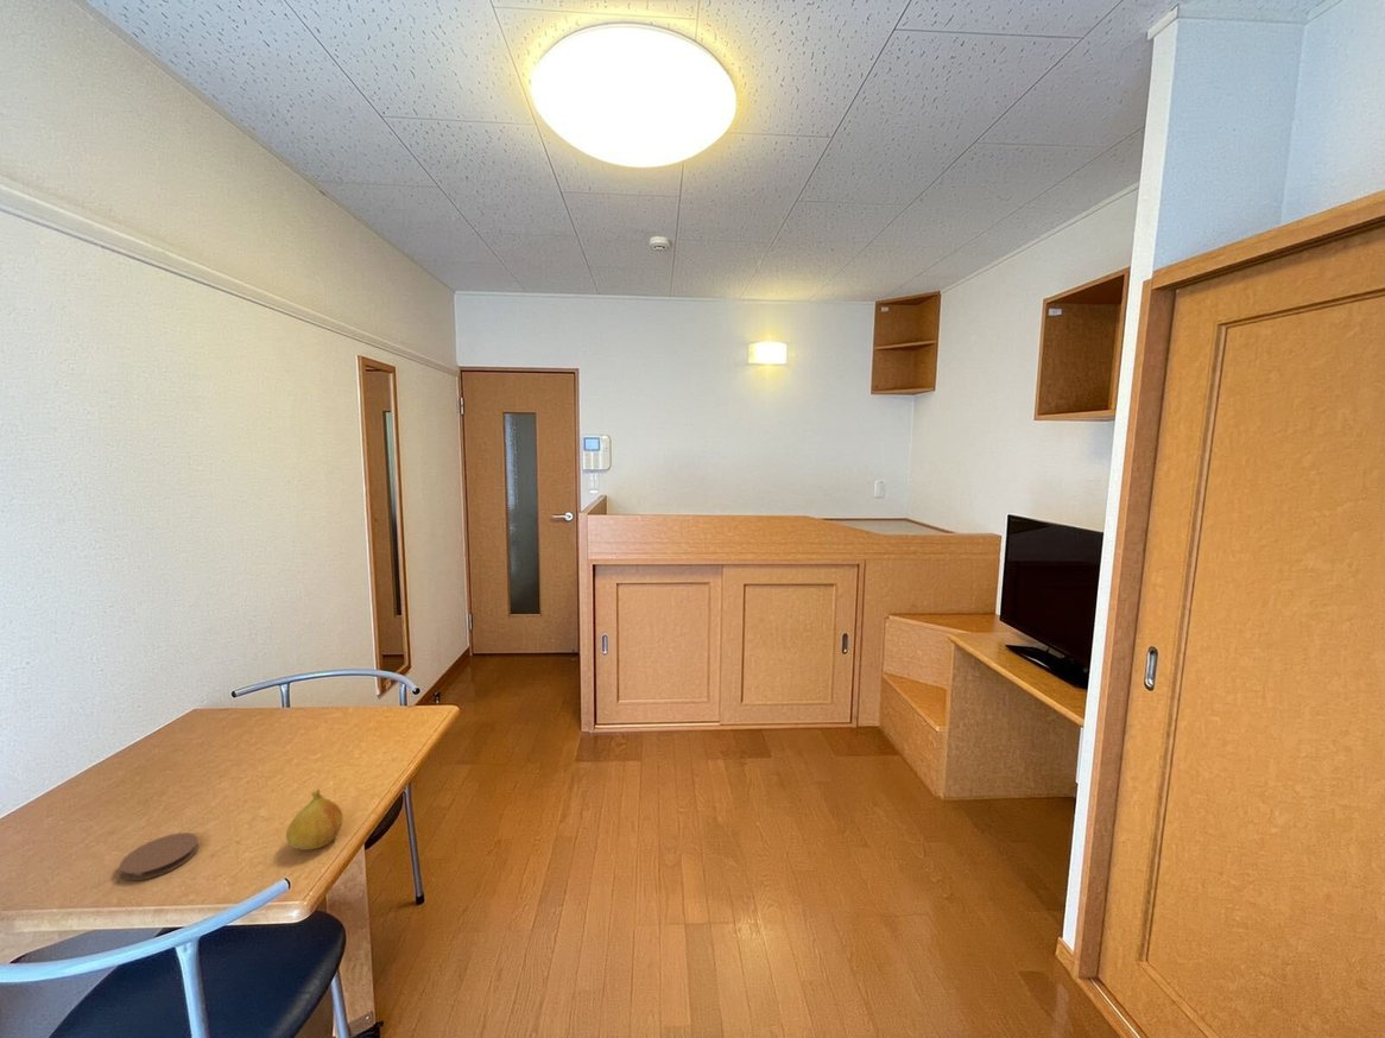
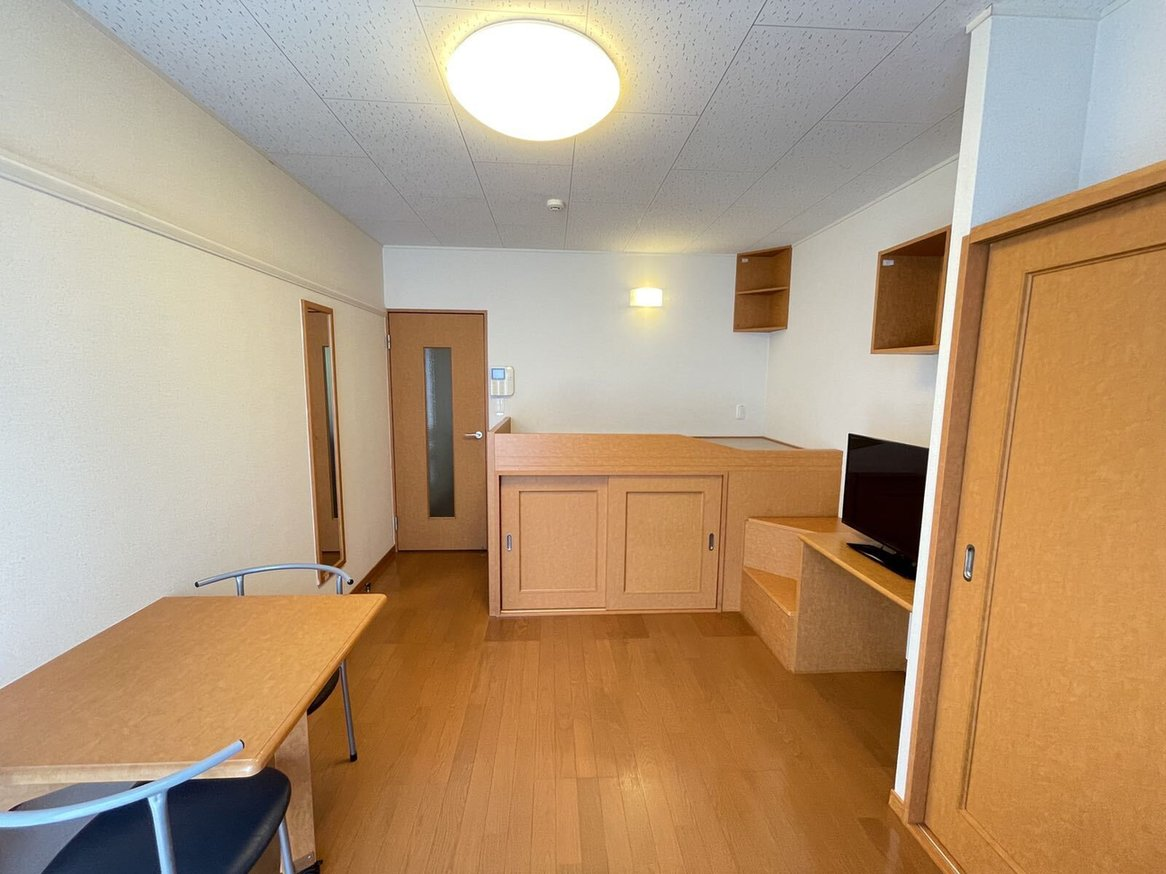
- fruit [285,787,344,852]
- coaster [119,831,200,881]
